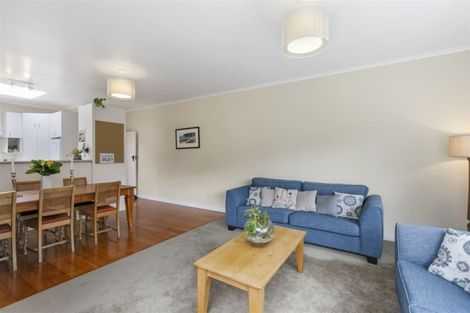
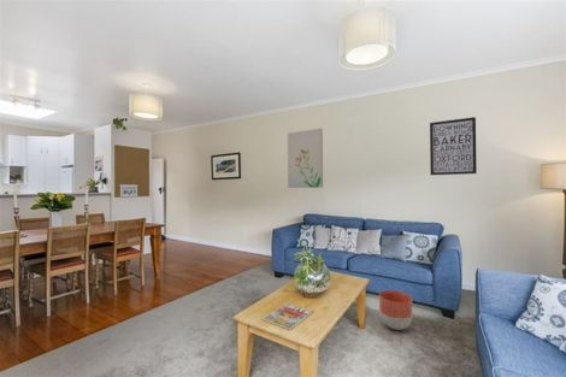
+ planter [378,289,413,331]
+ magazine [260,301,316,331]
+ wall art [287,128,324,189]
+ wall art [429,116,478,176]
